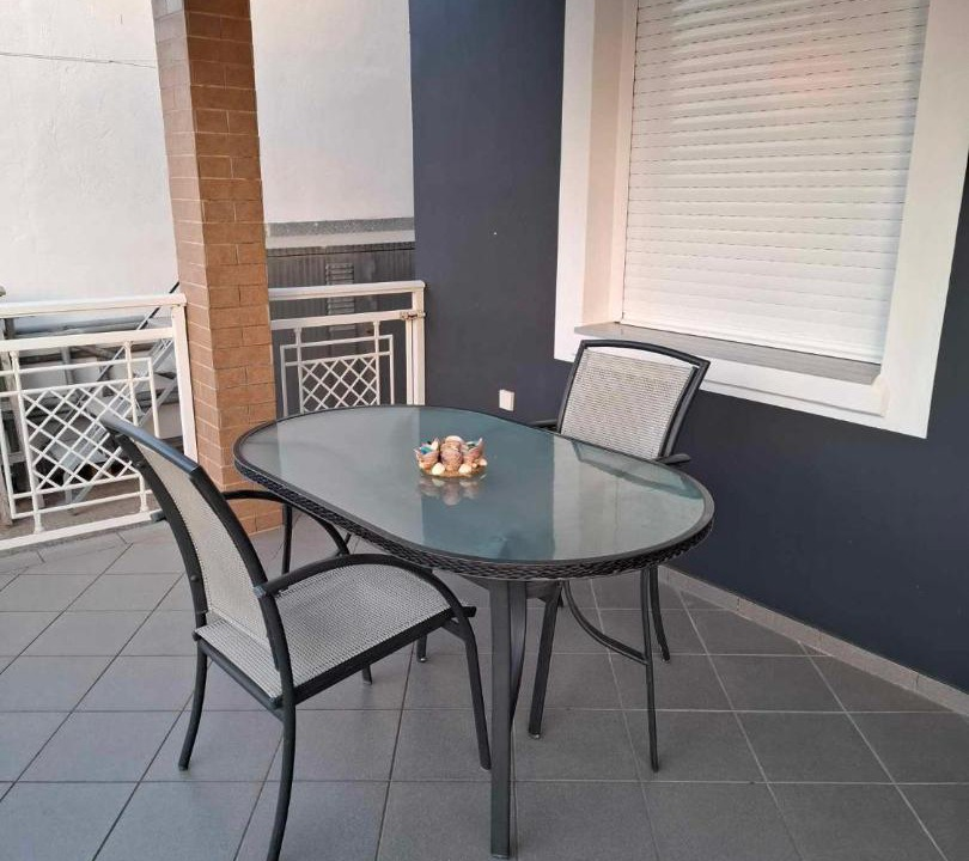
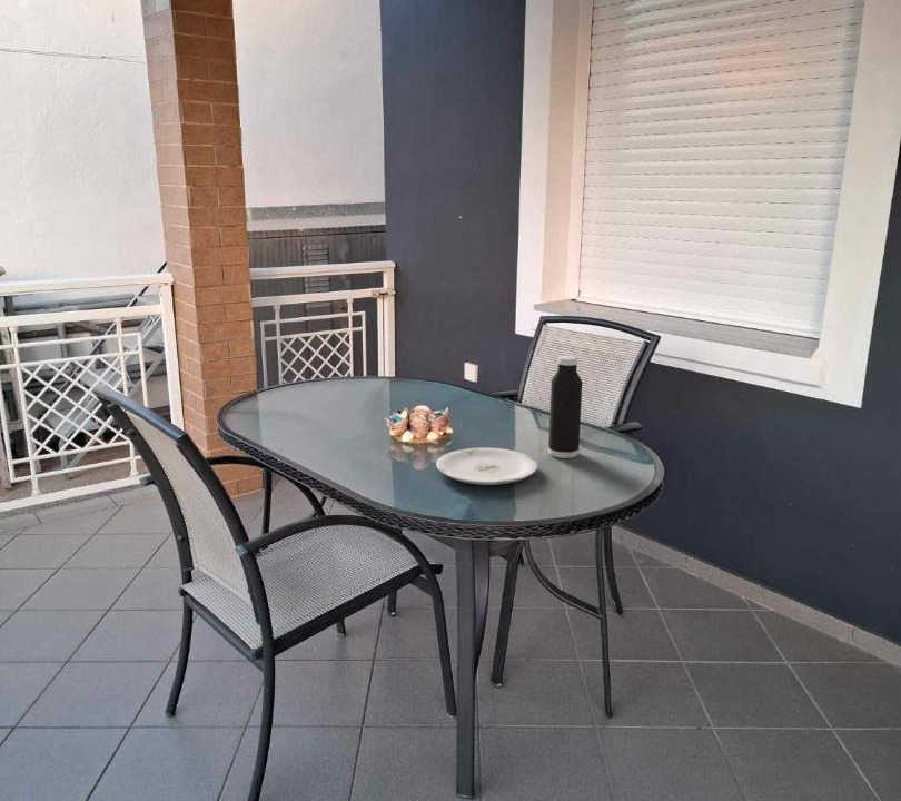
+ water bottle [547,355,583,459]
+ plate [435,447,538,486]
